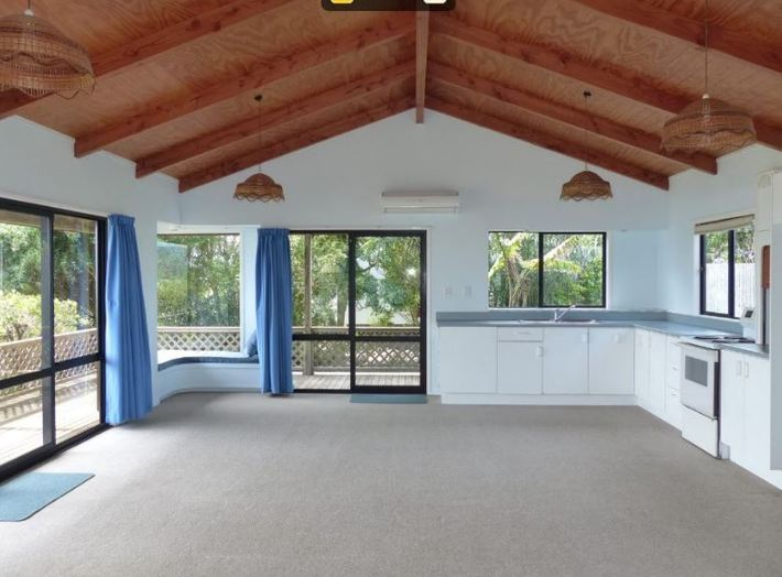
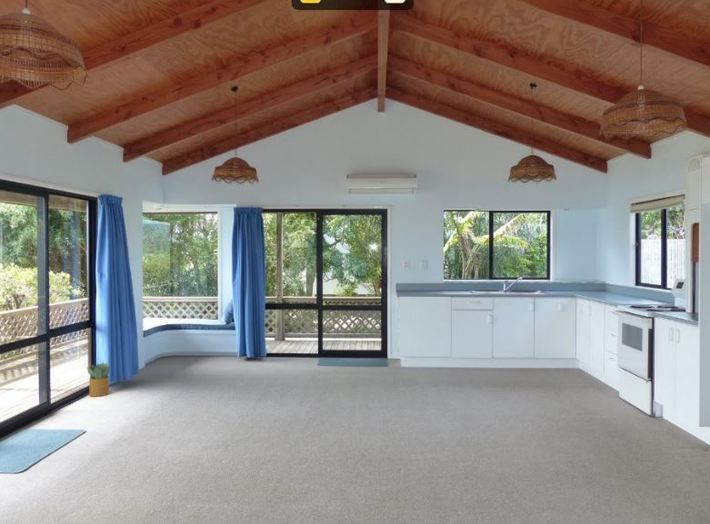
+ potted plant [86,362,111,398]
